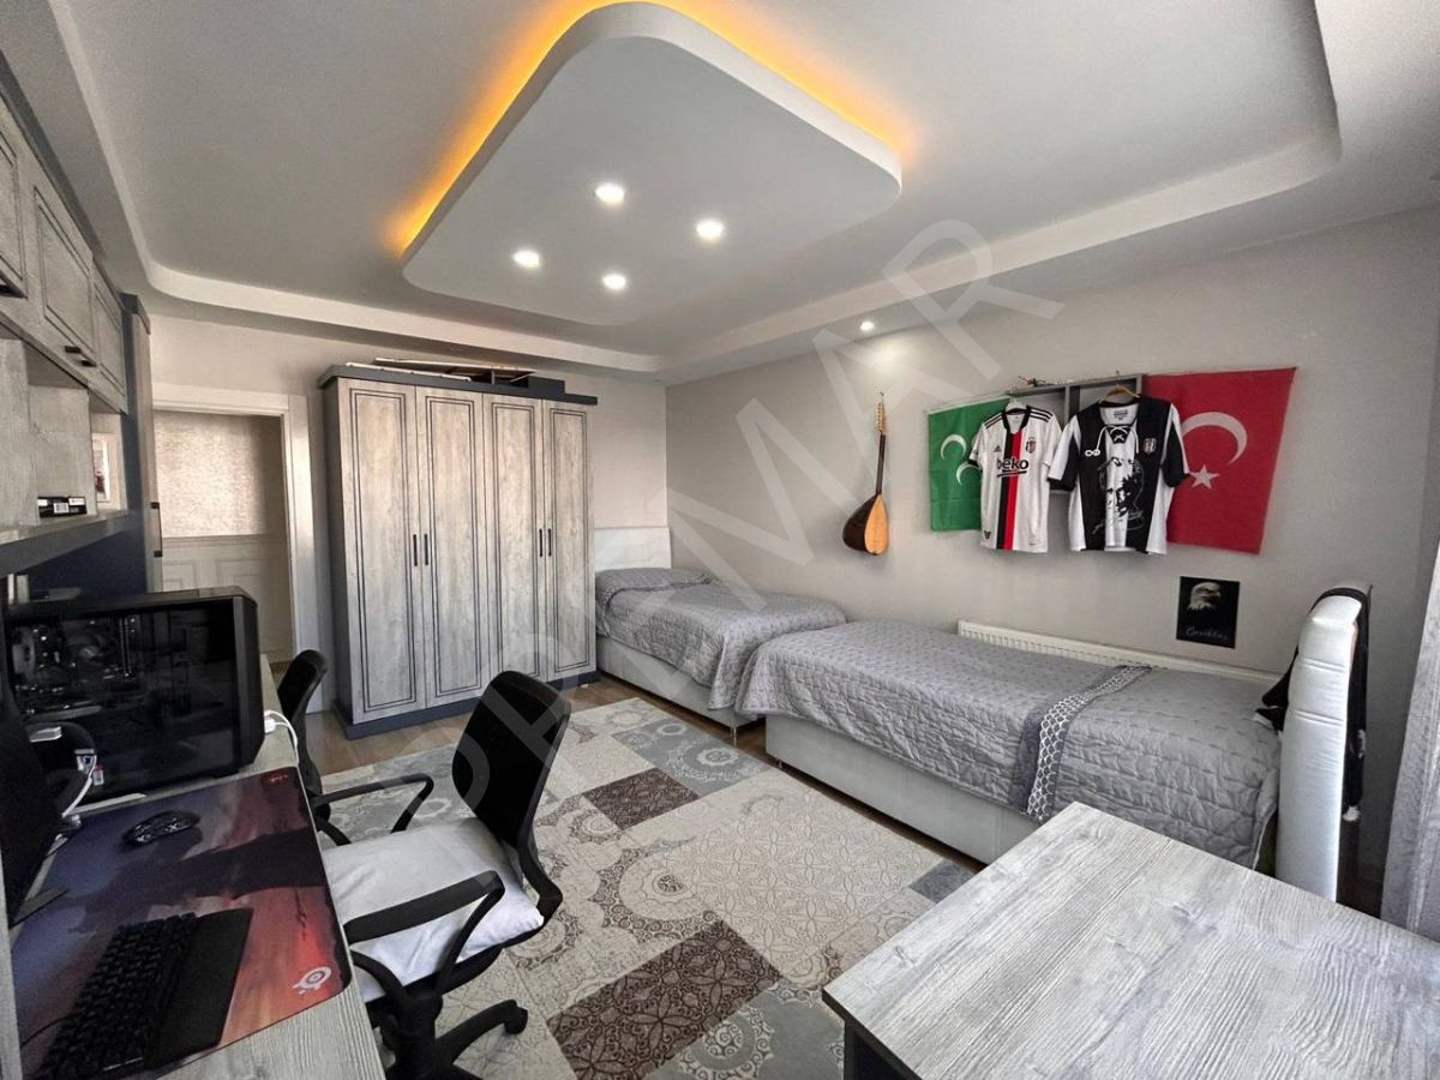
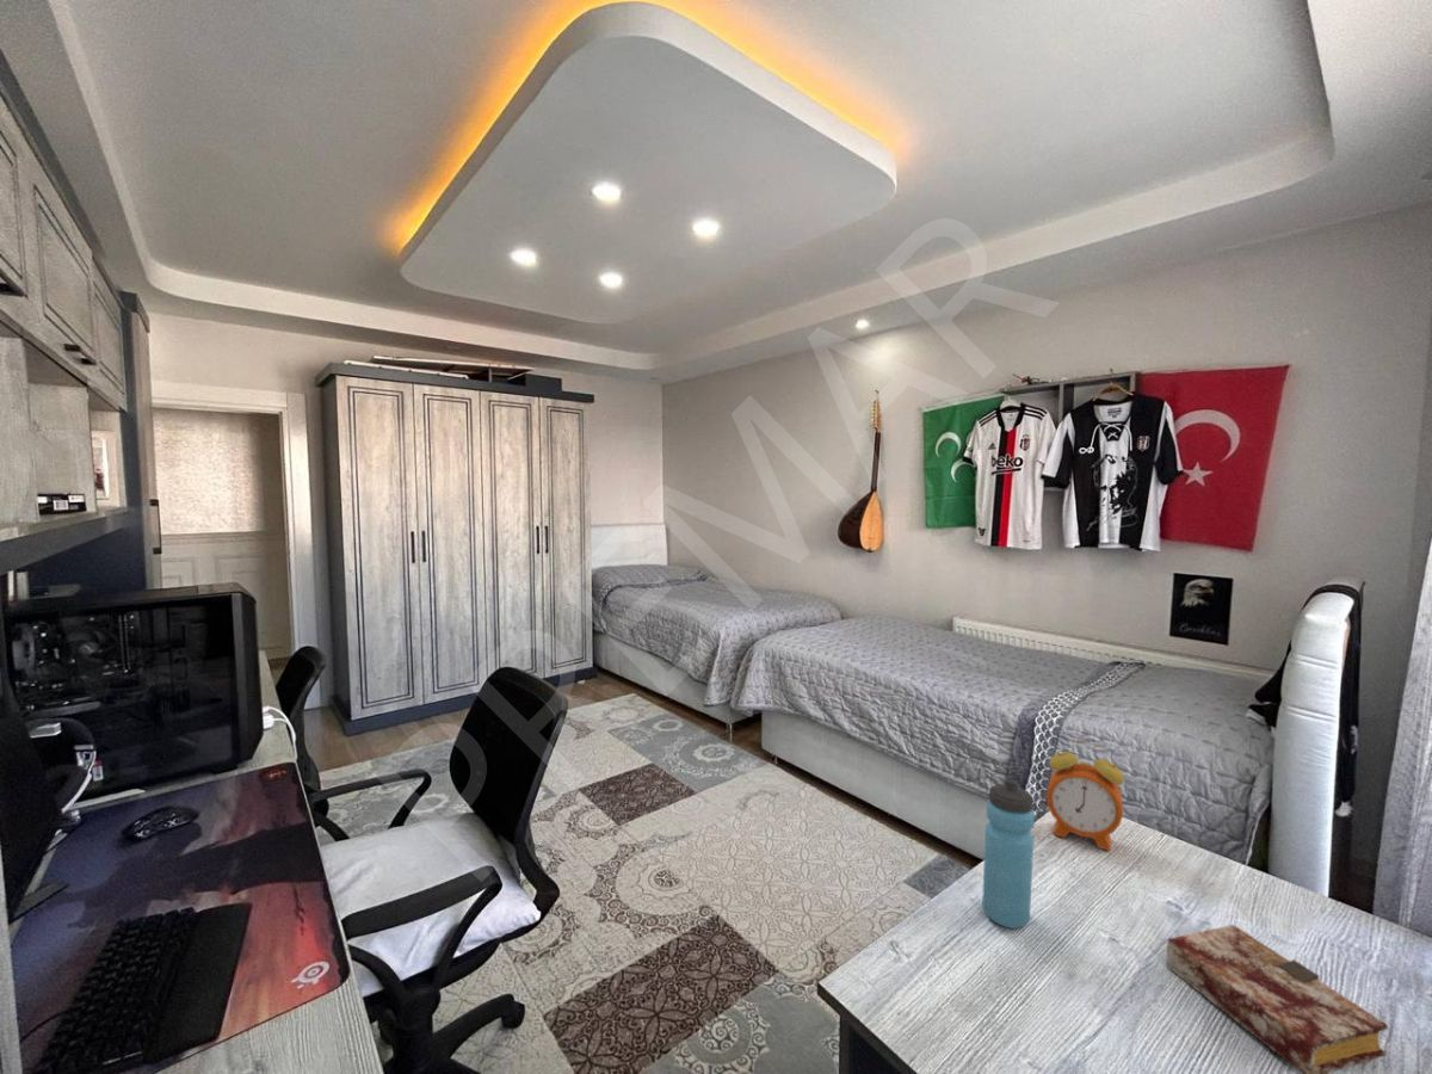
+ water bottle [981,778,1036,930]
+ alarm clock [1045,739,1125,852]
+ book [1165,924,1389,1074]
